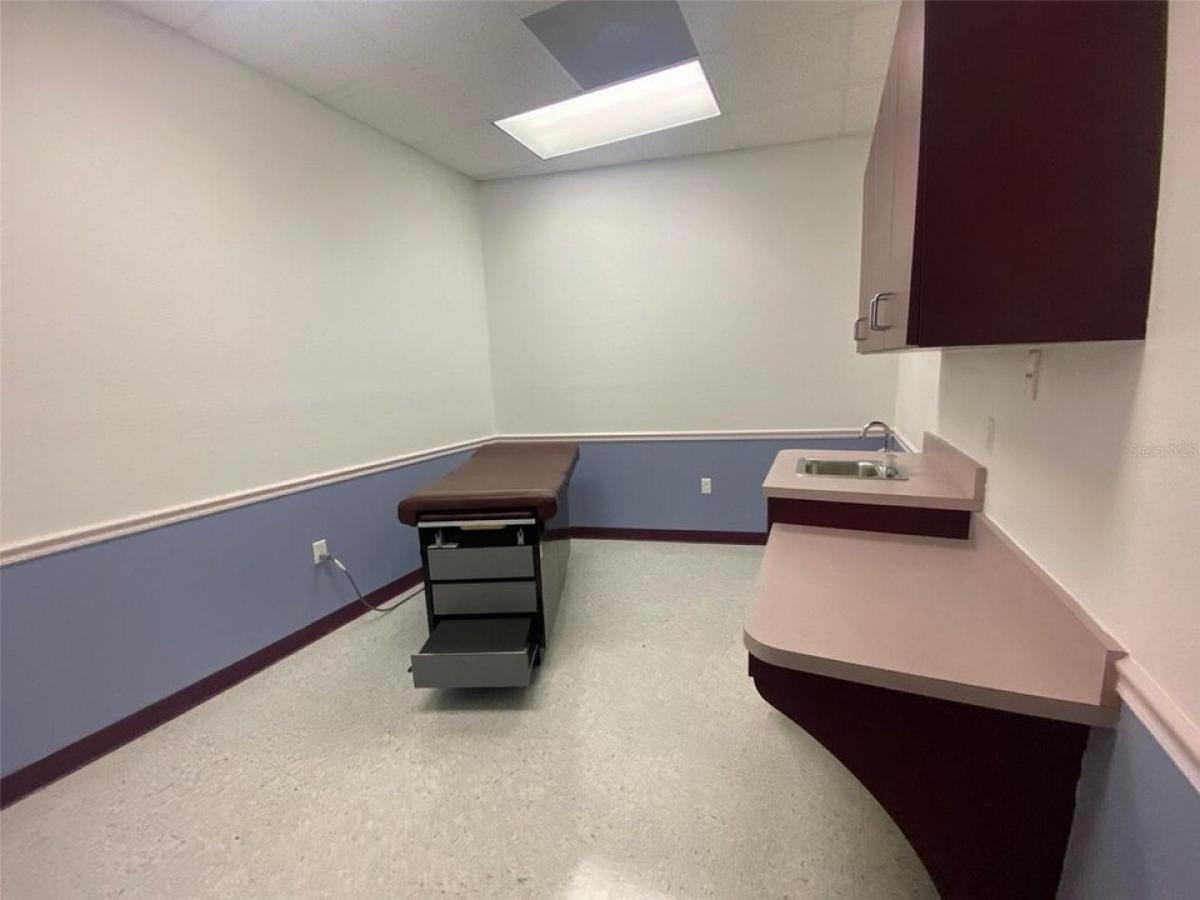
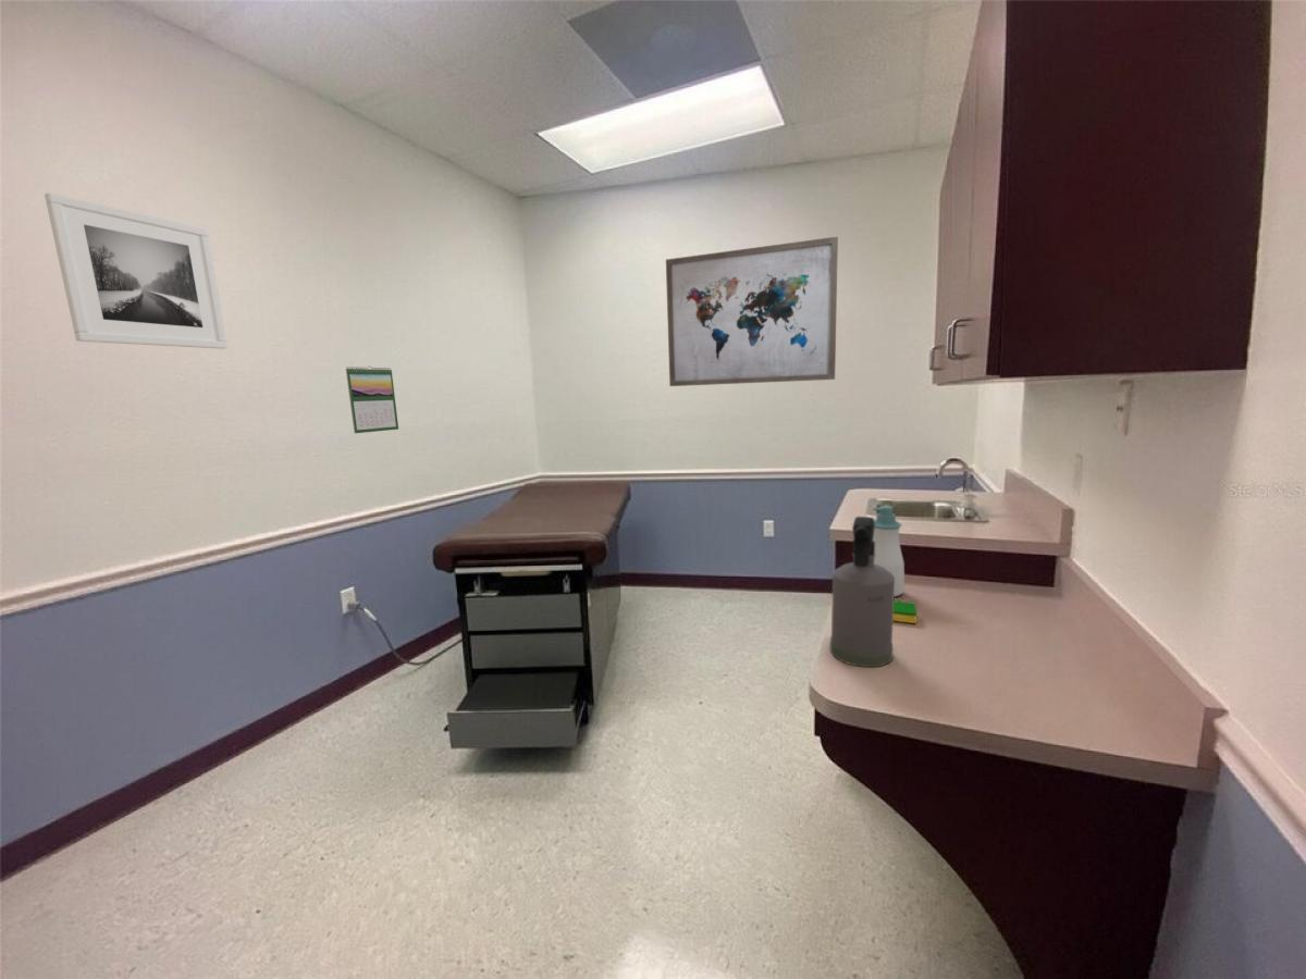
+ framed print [44,191,229,350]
+ spray bottle [829,516,895,668]
+ dish sponge [892,599,917,624]
+ calendar [345,365,399,434]
+ soap bottle [872,505,905,598]
+ wall art [665,236,839,387]
